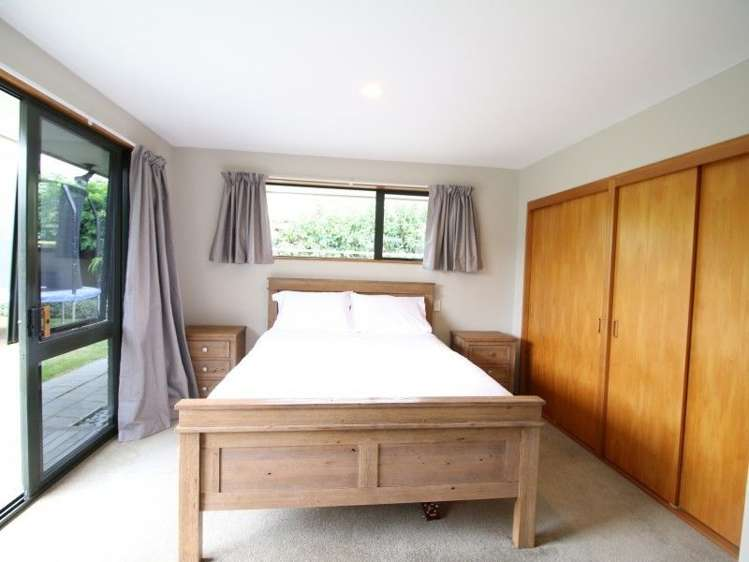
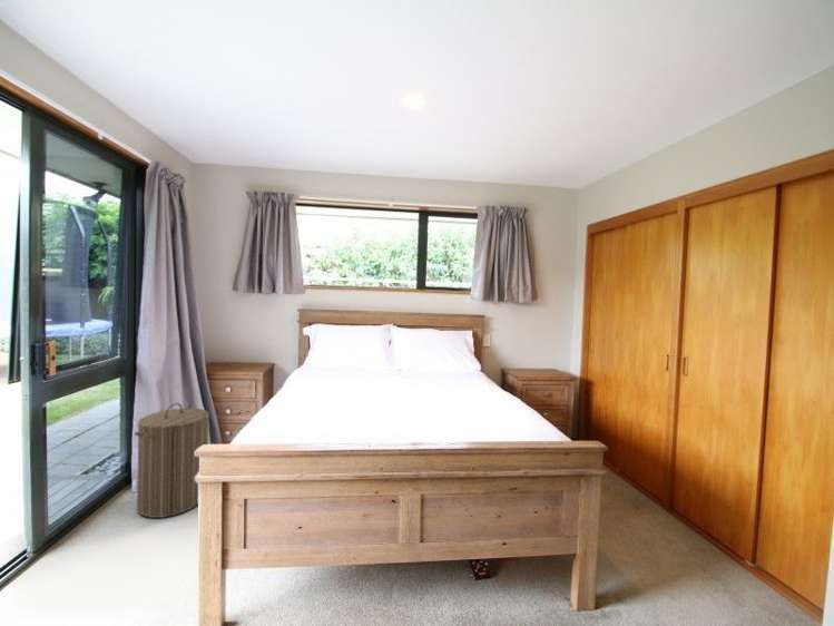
+ laundry hamper [134,402,210,519]
